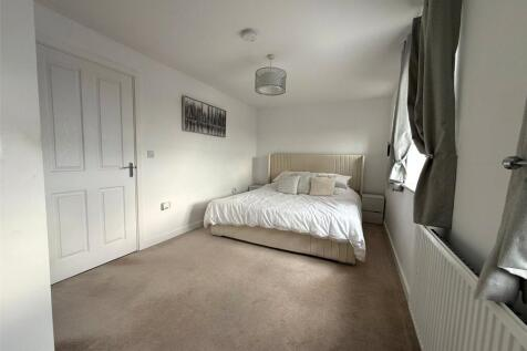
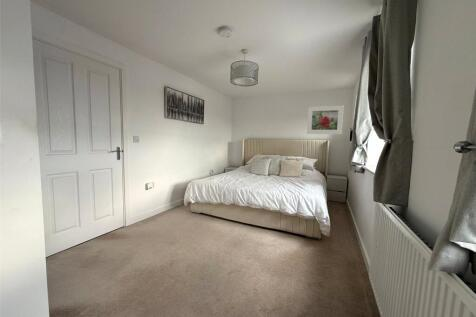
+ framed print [306,105,345,135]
